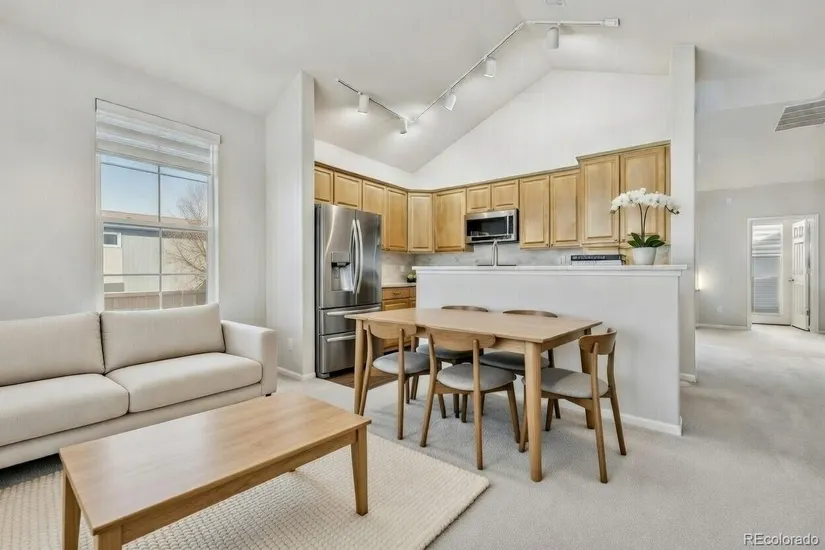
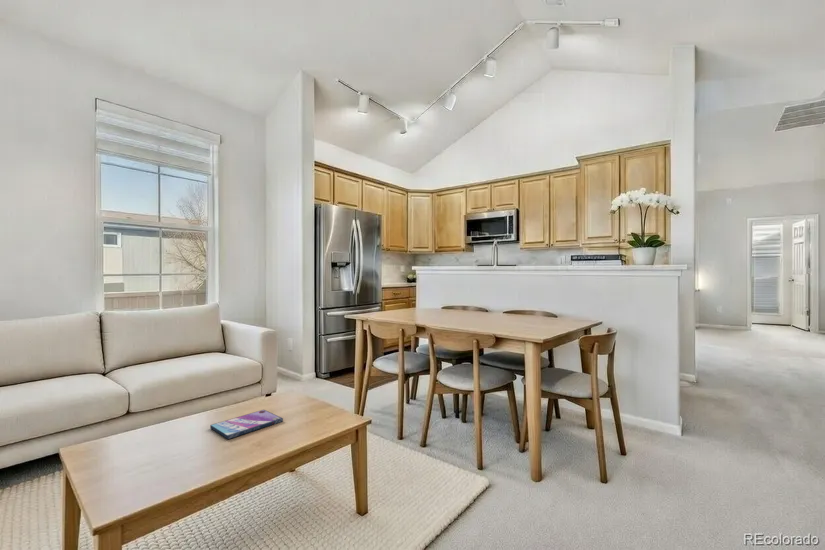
+ video game case [209,409,284,440]
